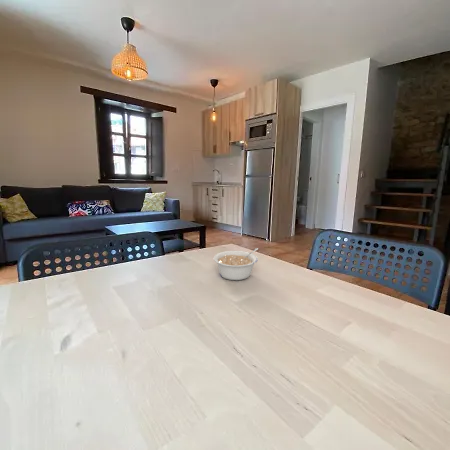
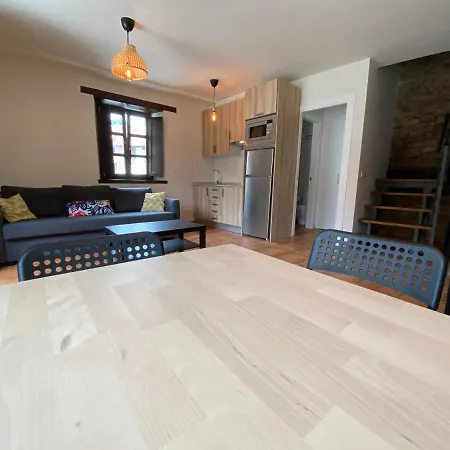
- legume [212,247,259,281]
